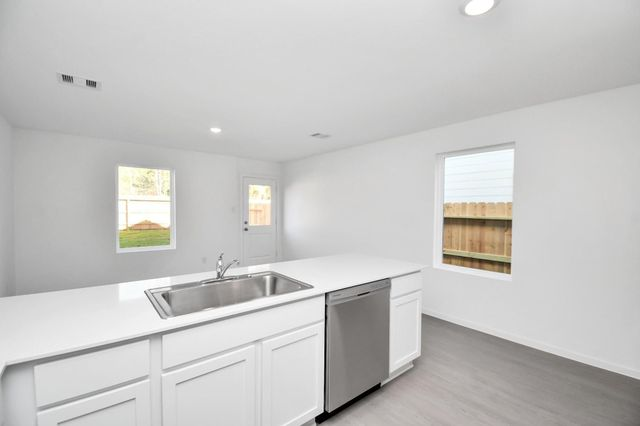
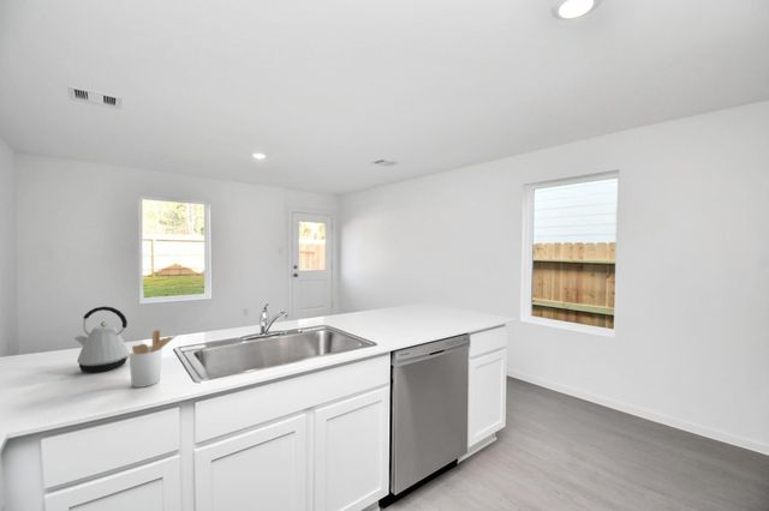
+ kettle [73,306,130,373]
+ utensil holder [129,329,178,389]
